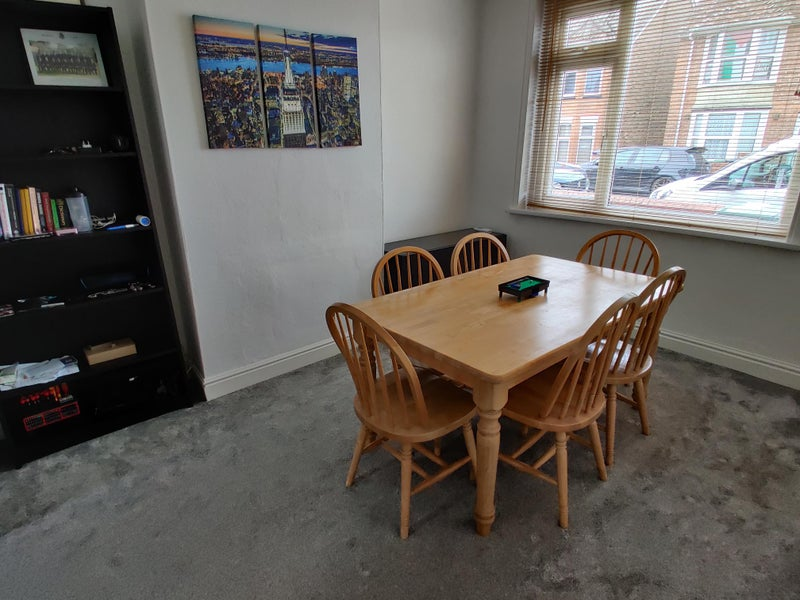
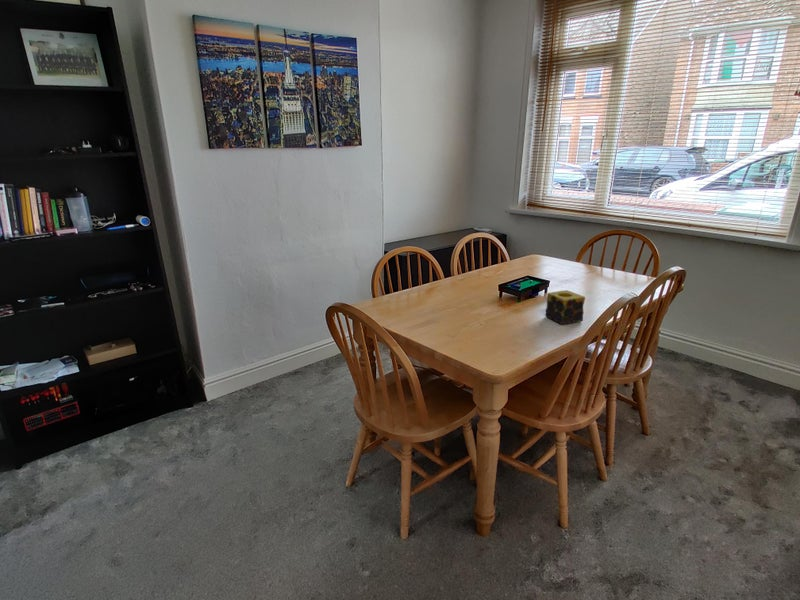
+ candle [544,289,586,325]
